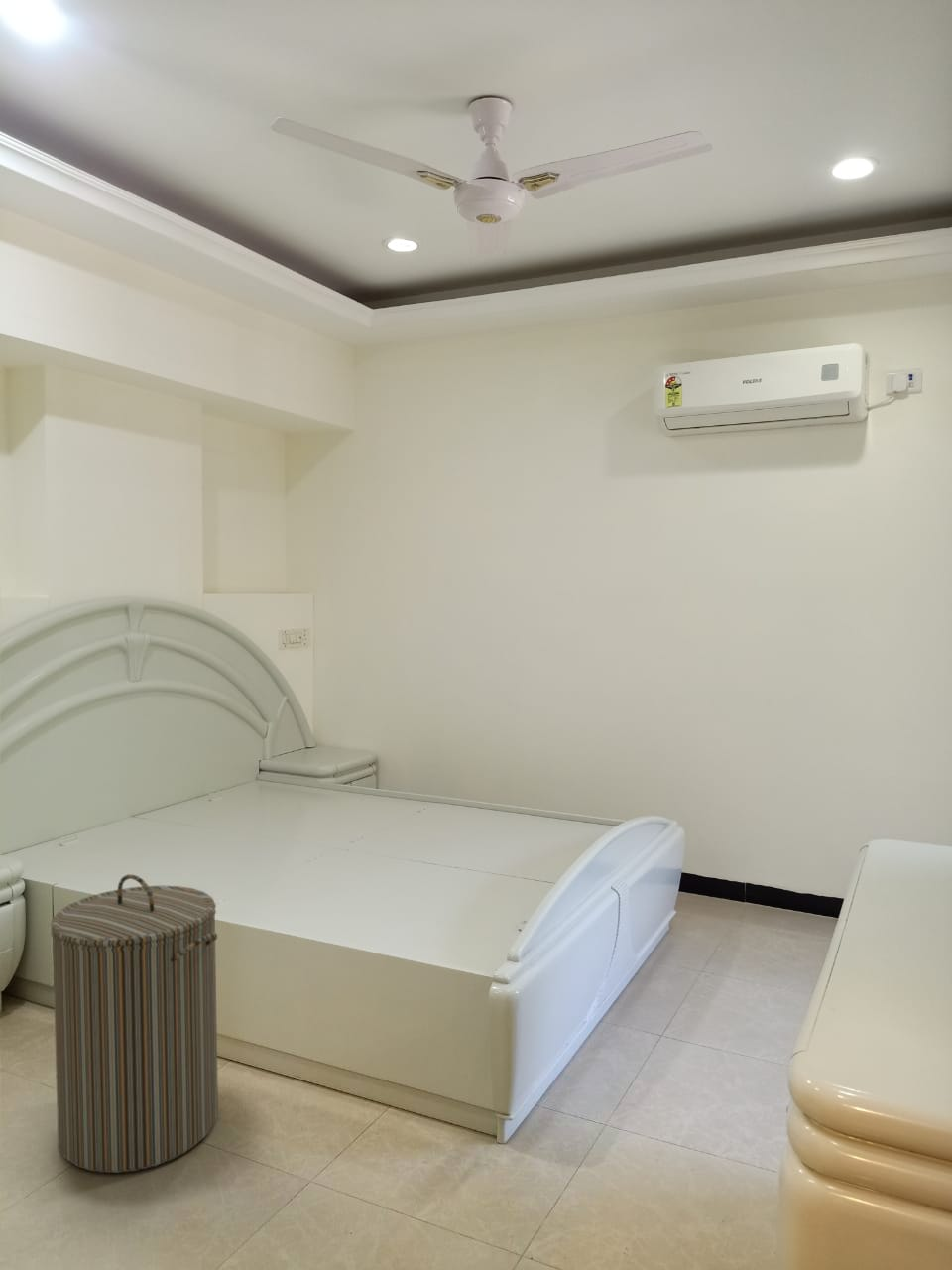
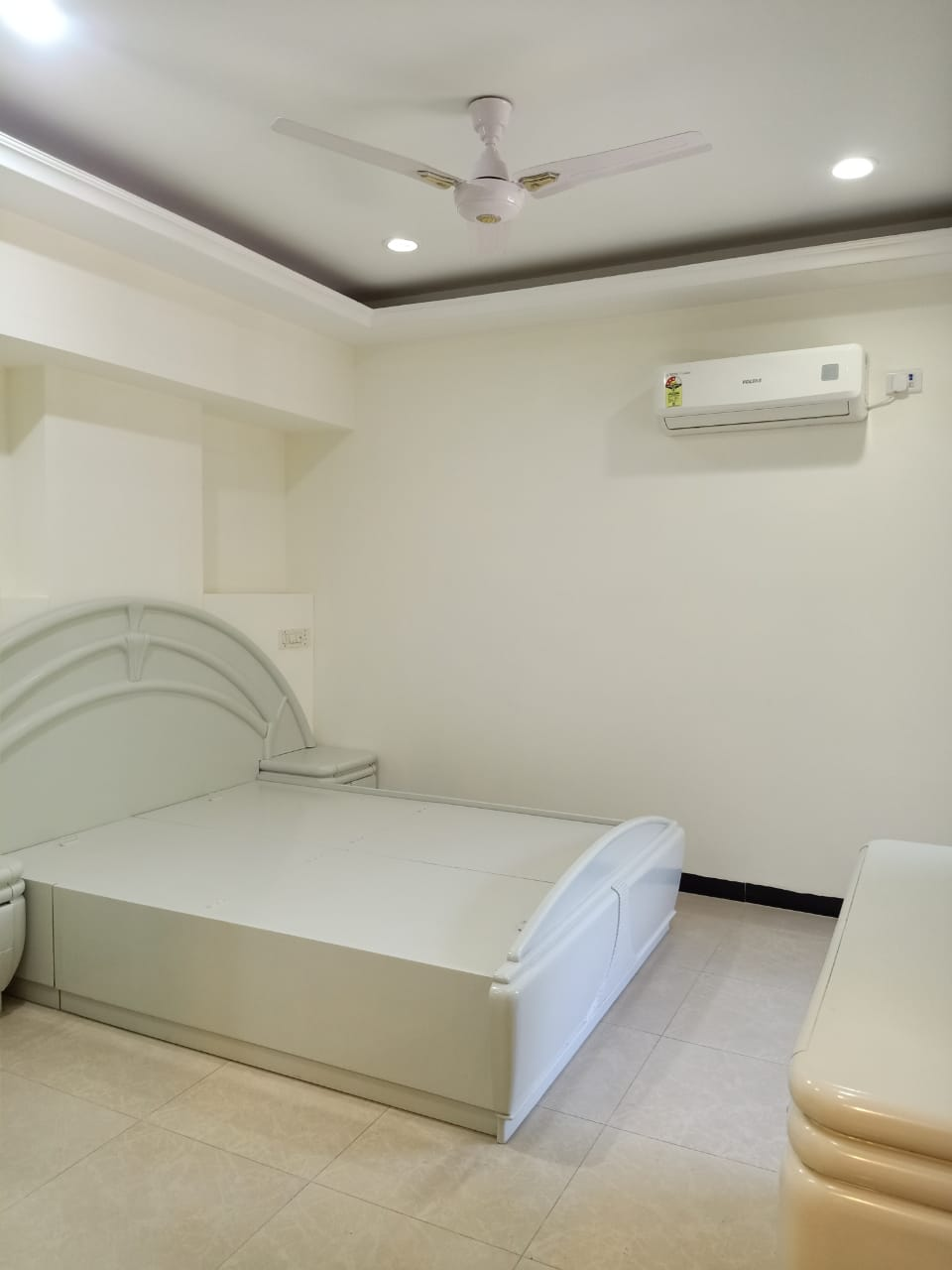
- laundry hamper [50,873,219,1174]
